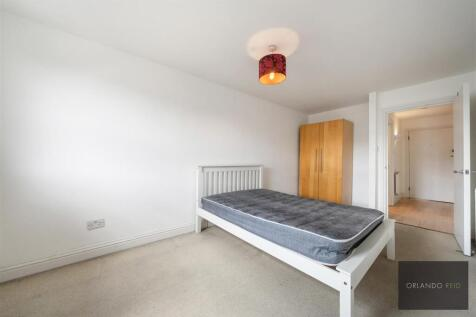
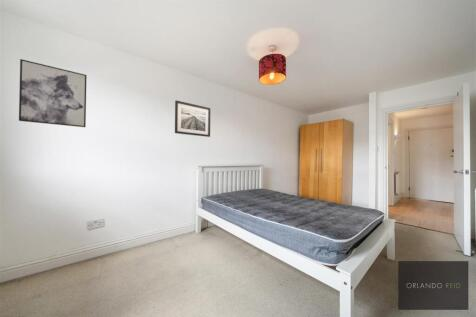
+ wall art [18,58,88,128]
+ wall art [174,99,211,138]
